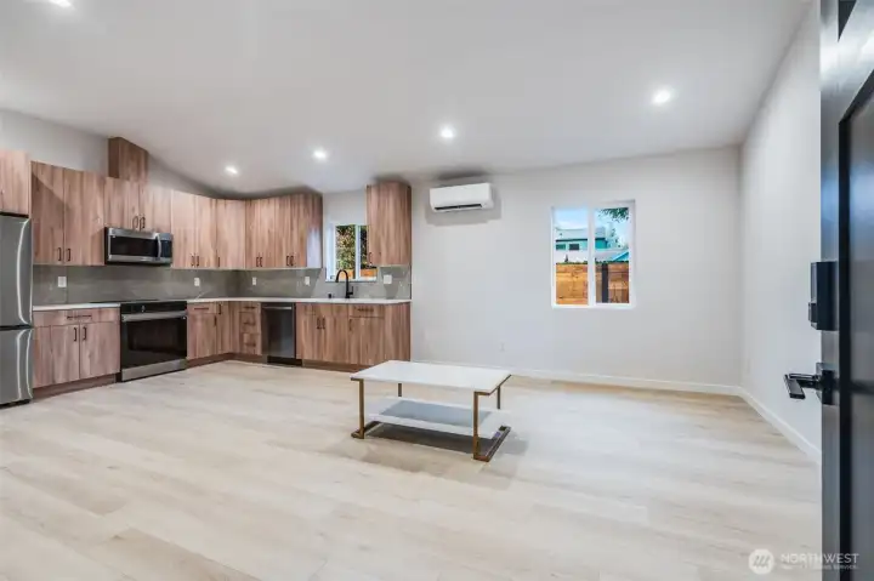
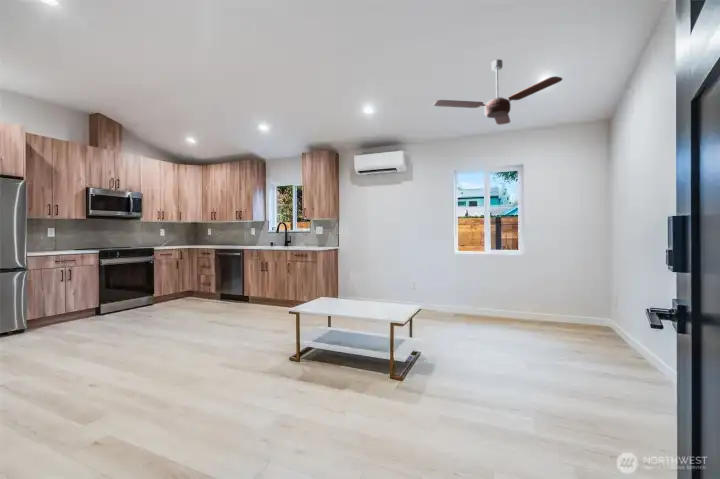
+ ceiling fan [433,58,563,126]
